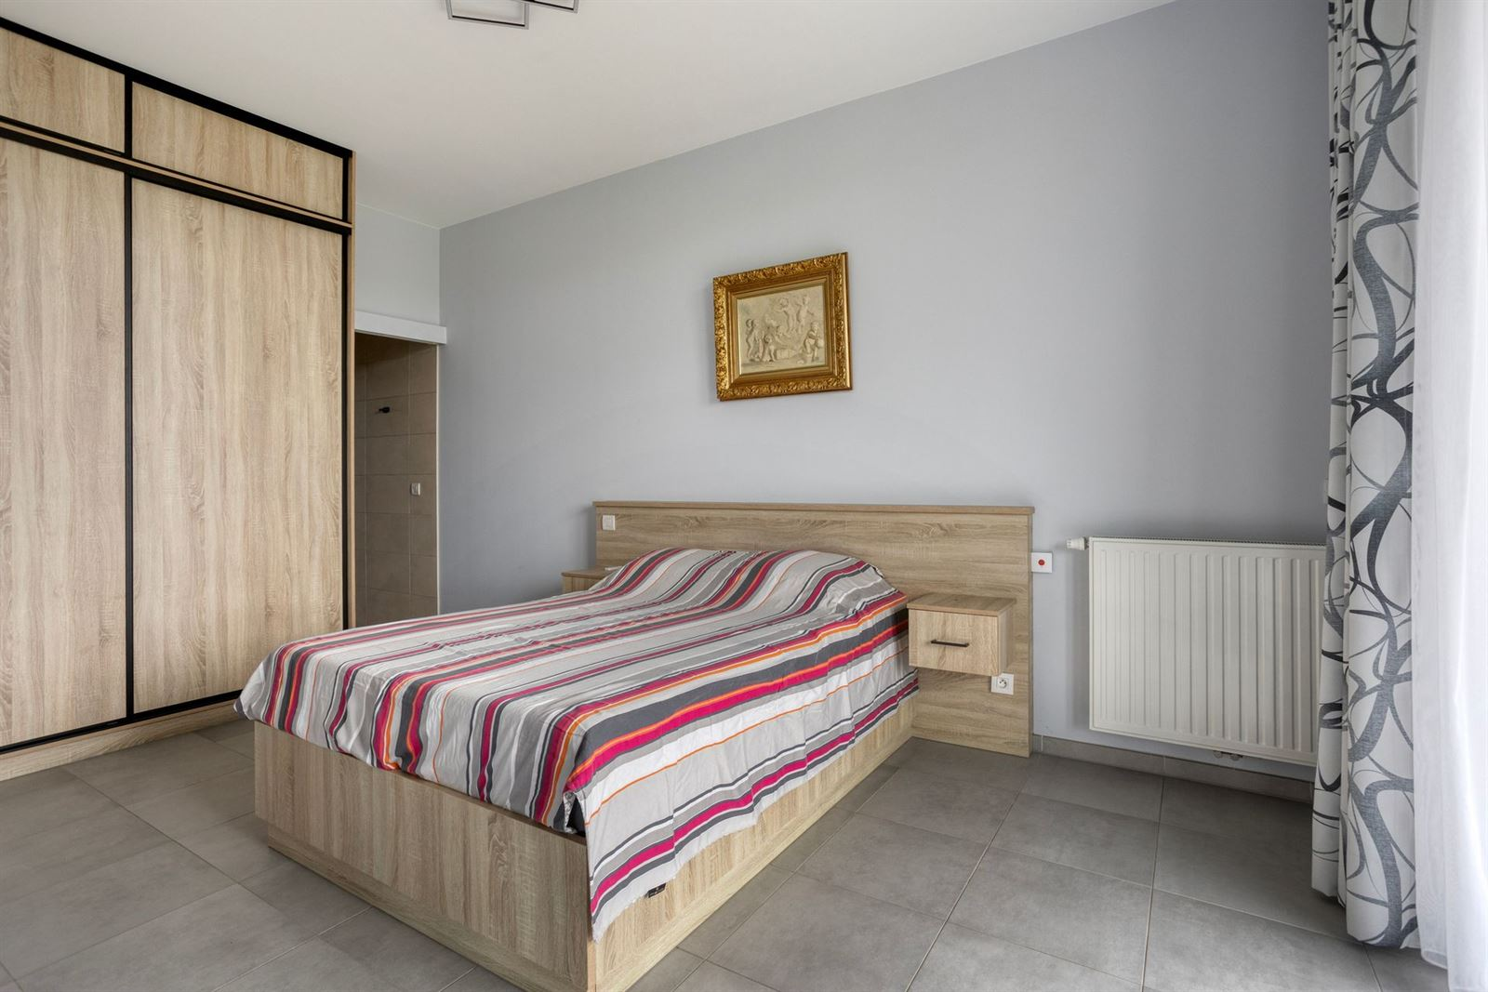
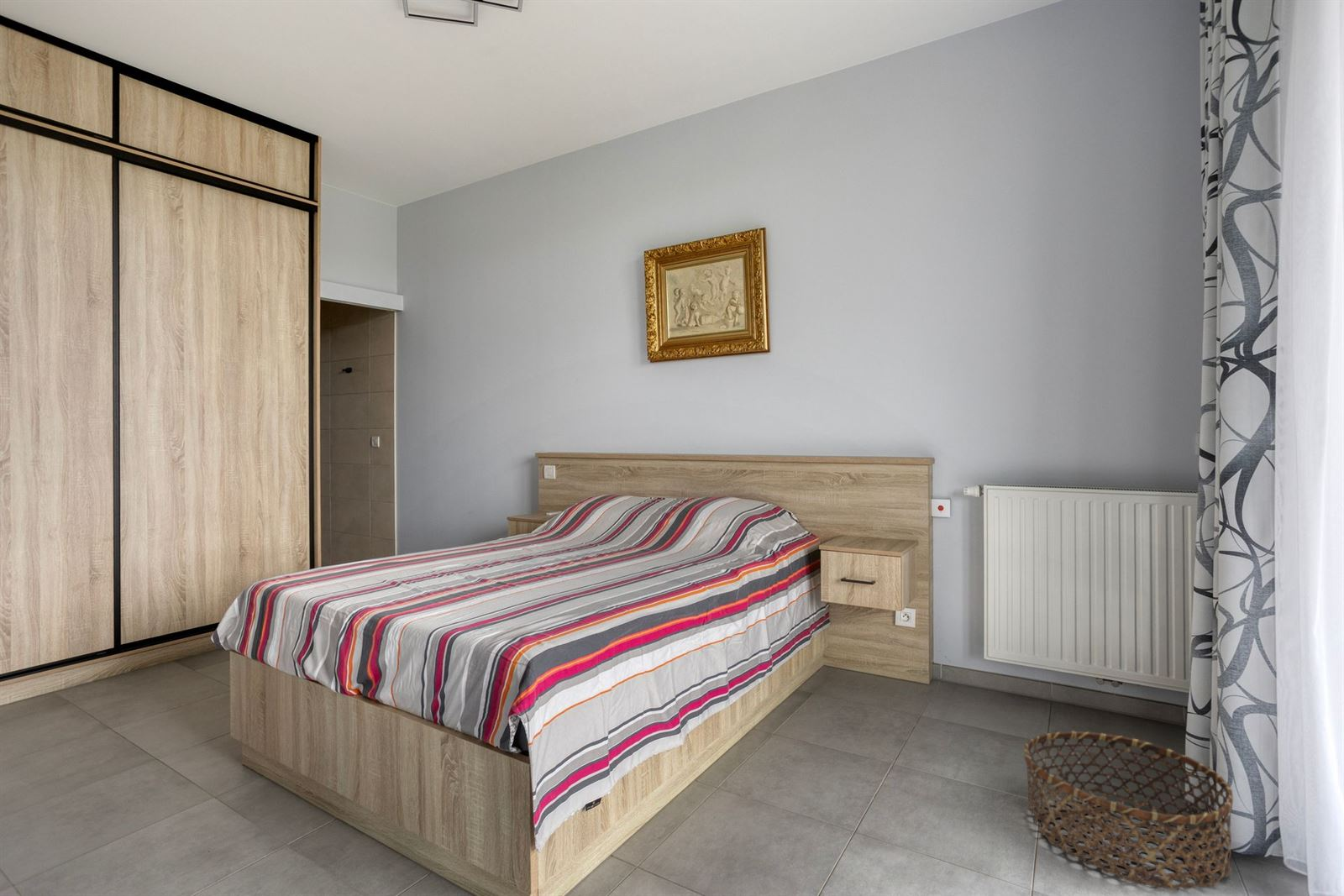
+ basket [1023,730,1234,892]
